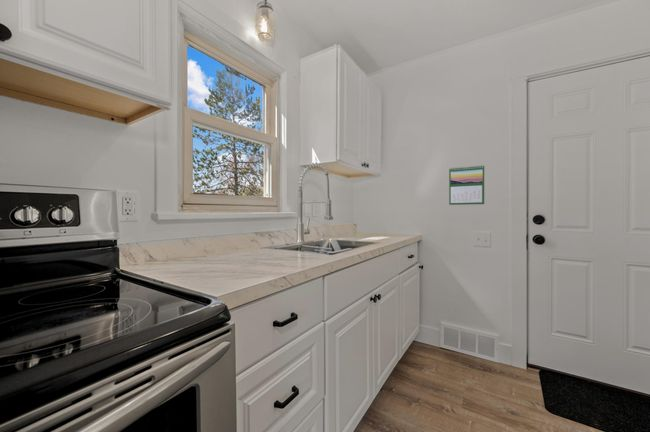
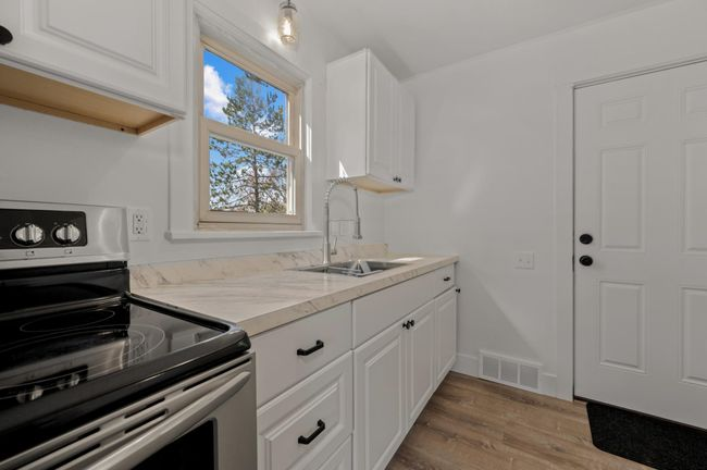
- calendar [448,164,485,206]
